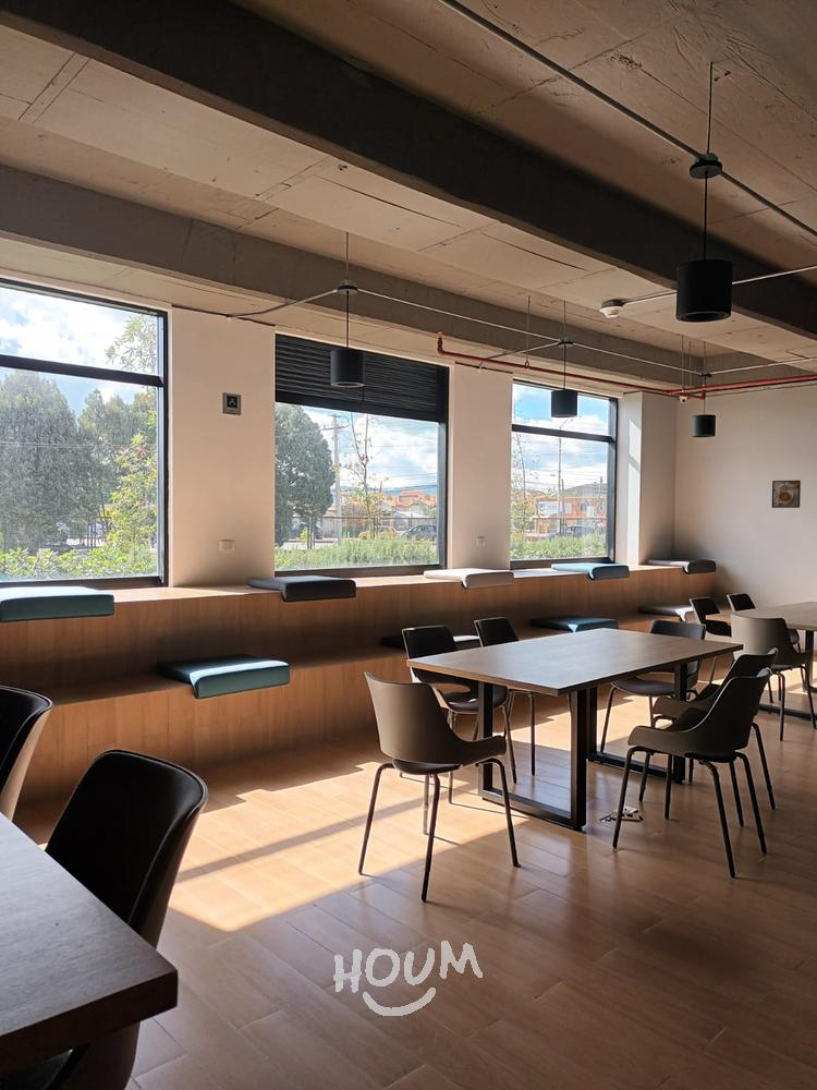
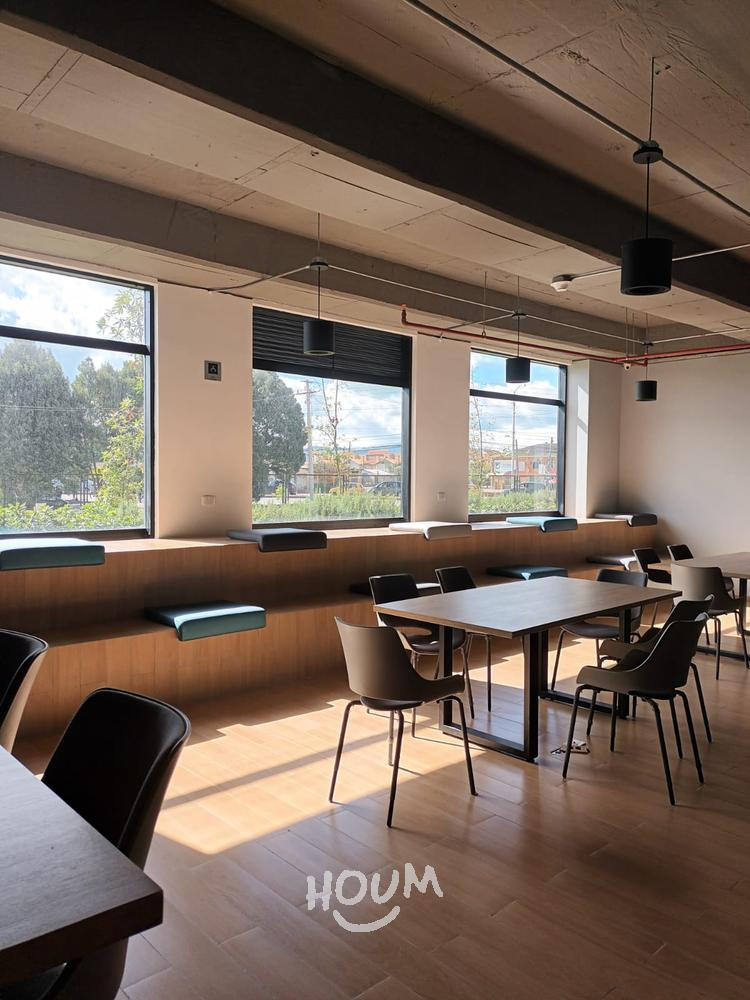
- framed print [771,480,802,509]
